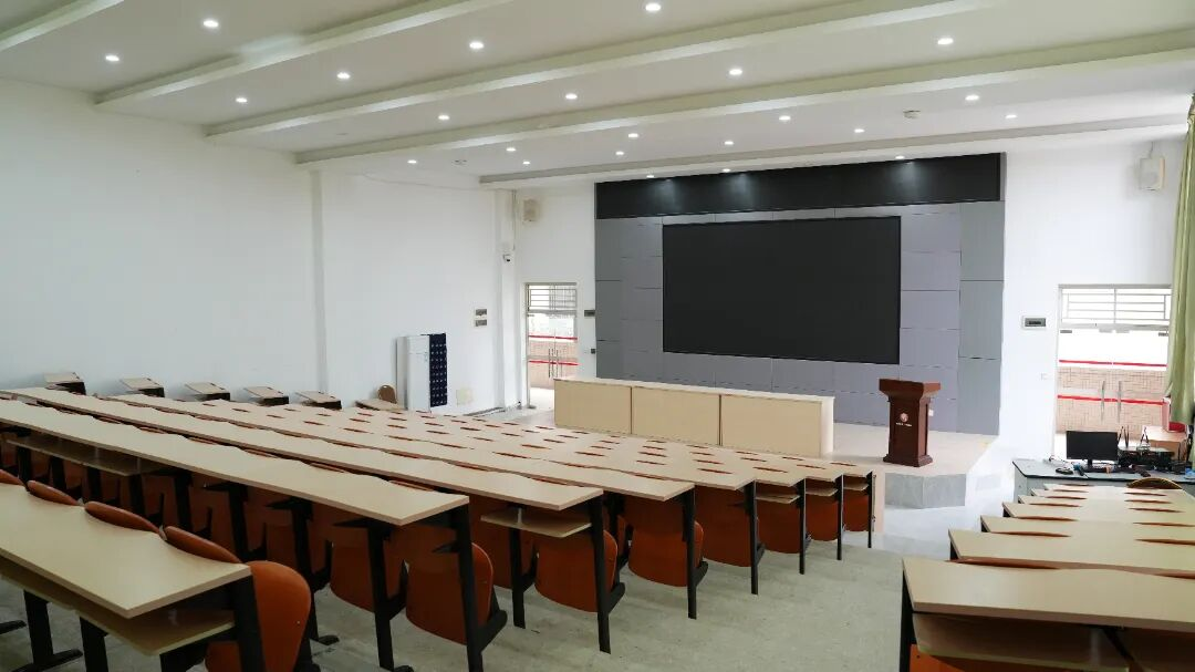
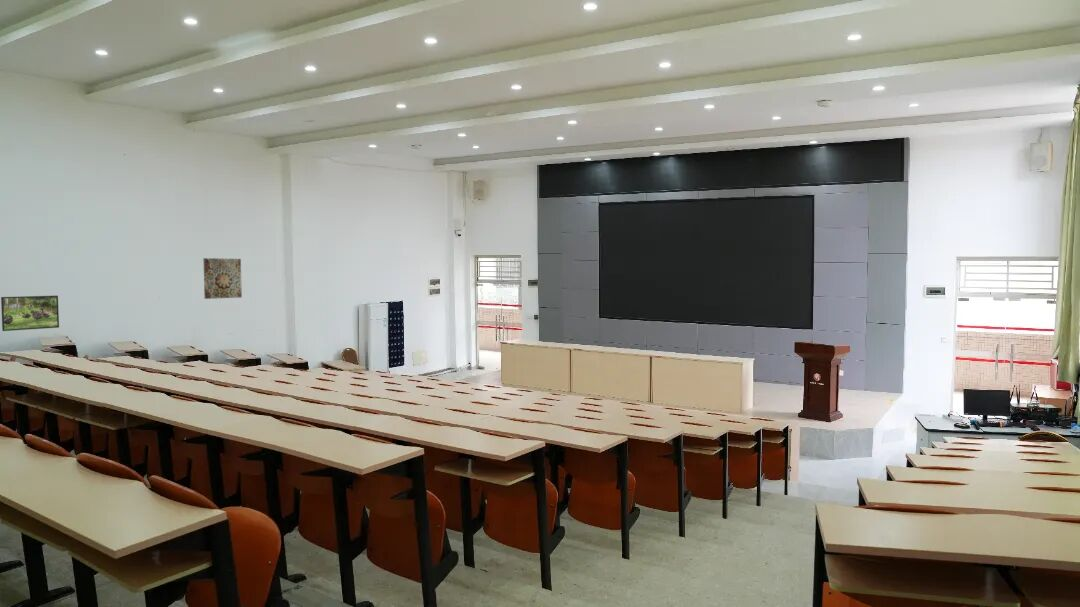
+ wall art [202,257,243,300]
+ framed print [0,295,60,332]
